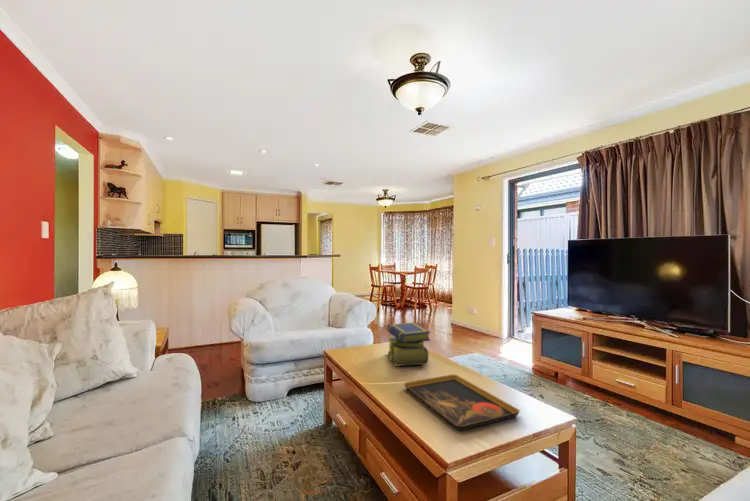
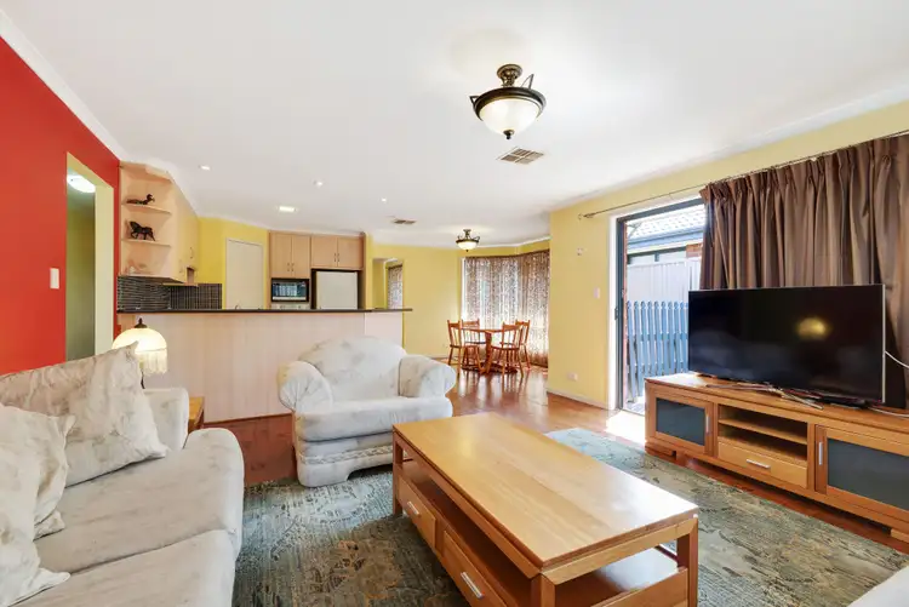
- stack of books [386,321,431,367]
- decorative tray [403,374,521,432]
